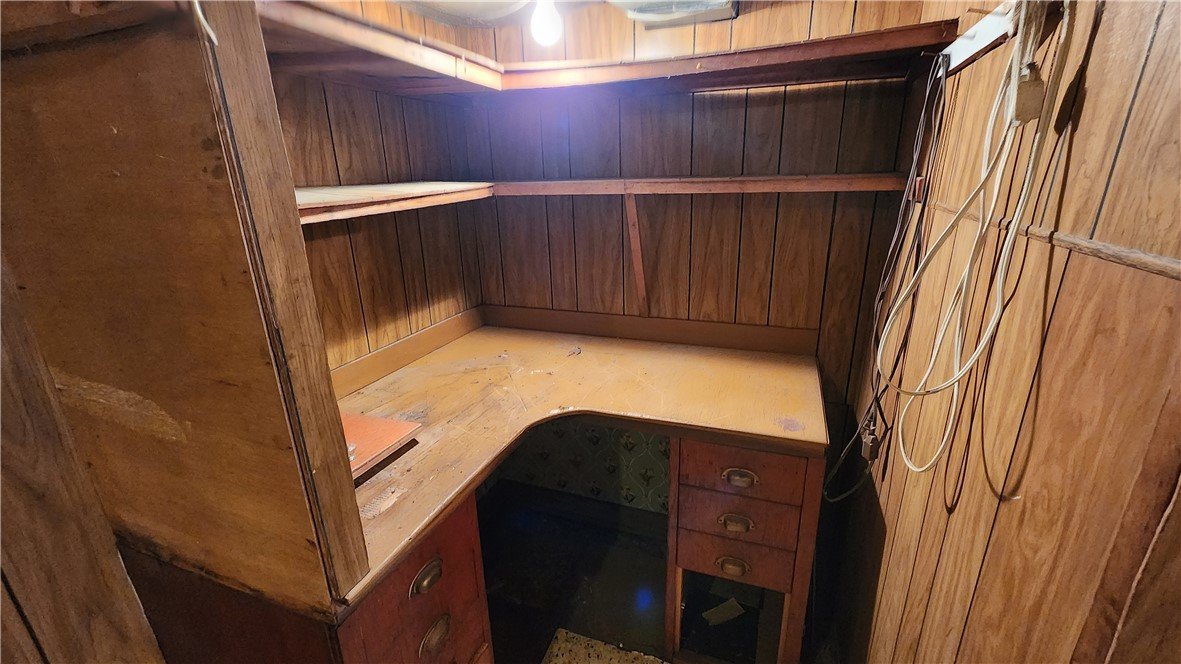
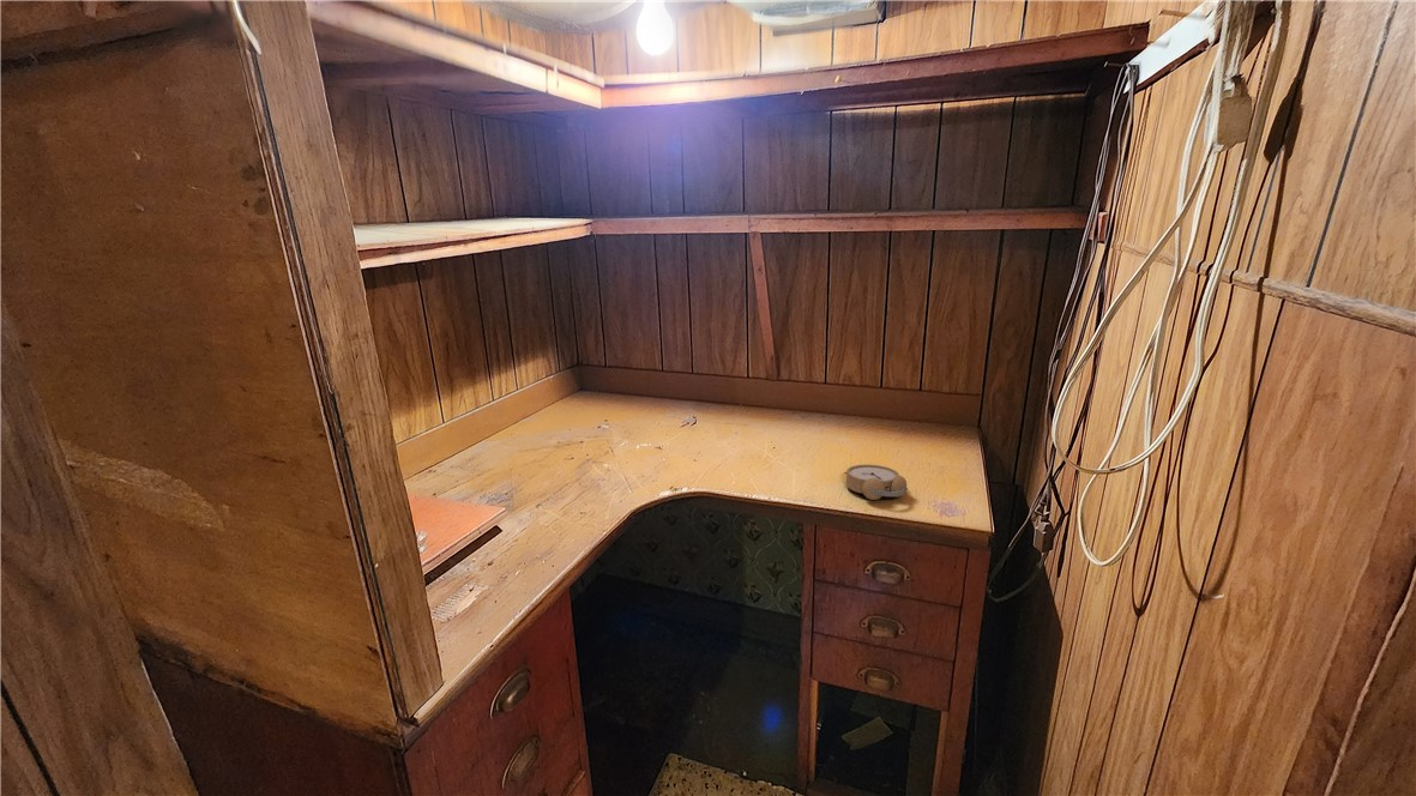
+ alarm clock [843,463,909,501]
